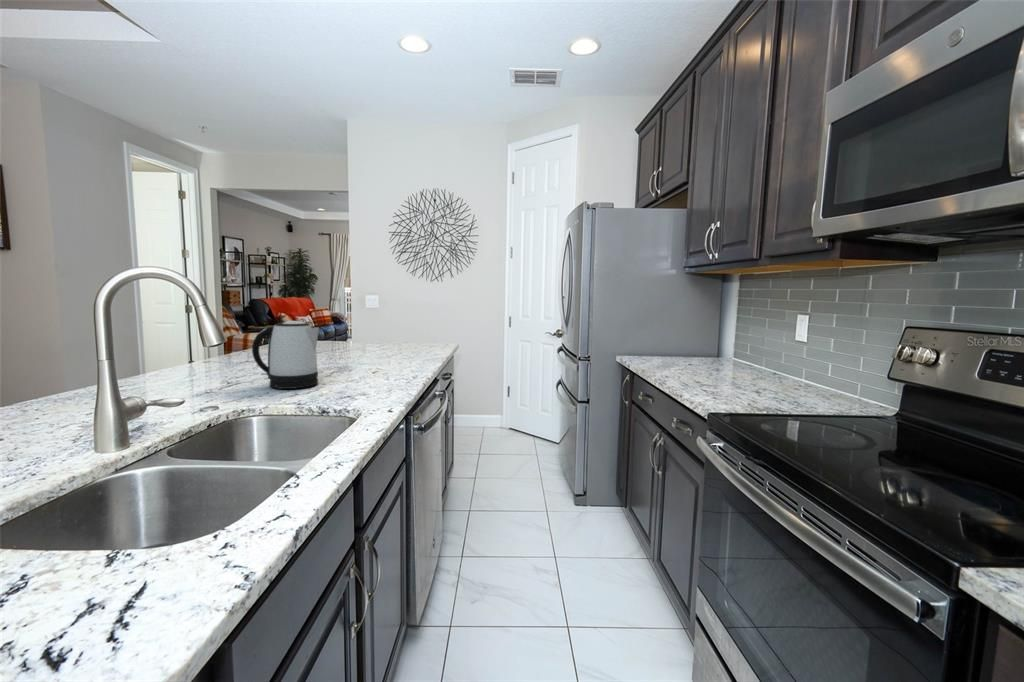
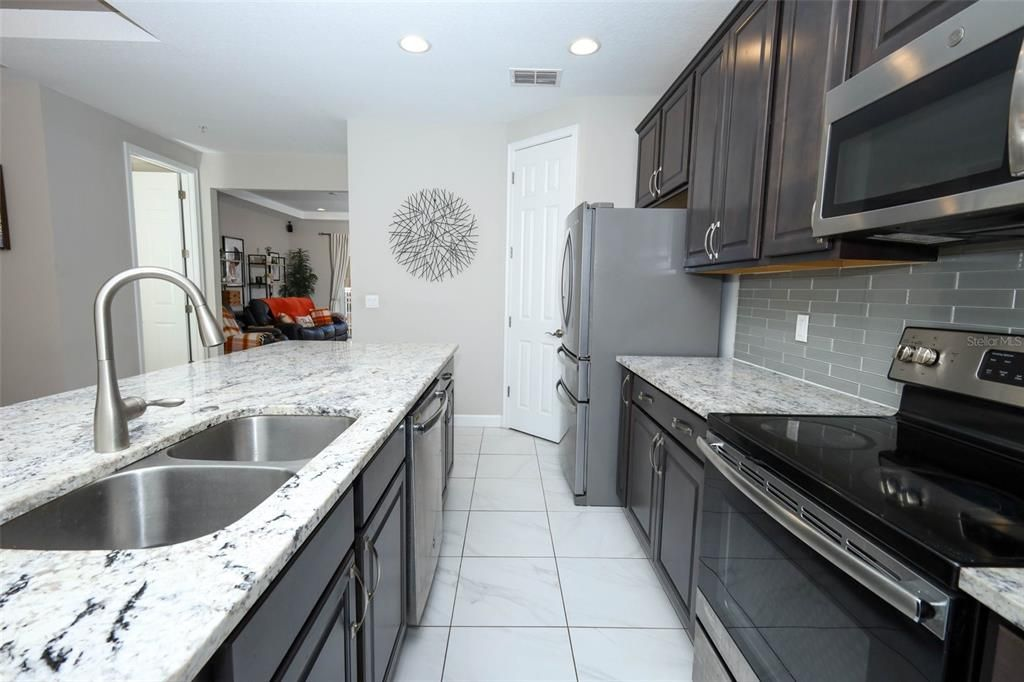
- kettle [251,320,320,390]
